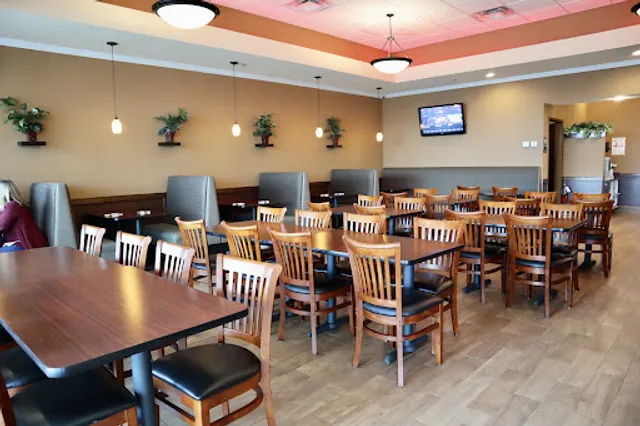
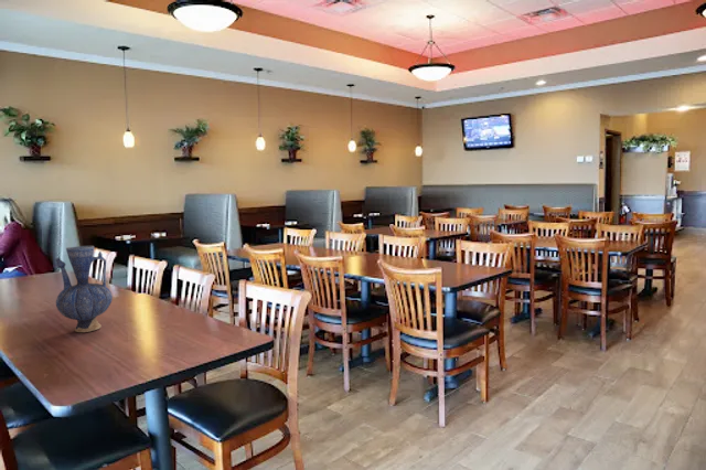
+ vase [54,245,114,333]
